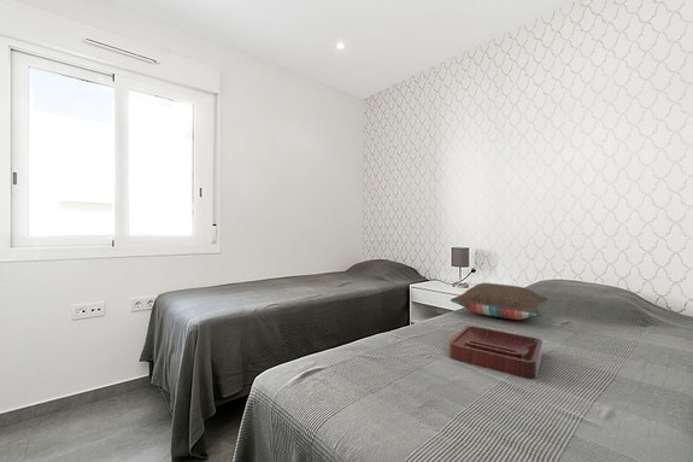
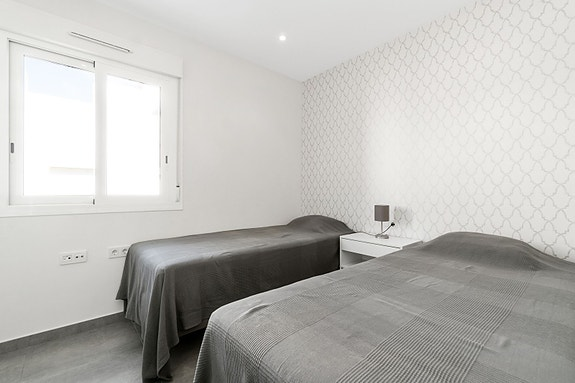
- decorative tray [447,324,544,380]
- pillow [450,282,550,321]
